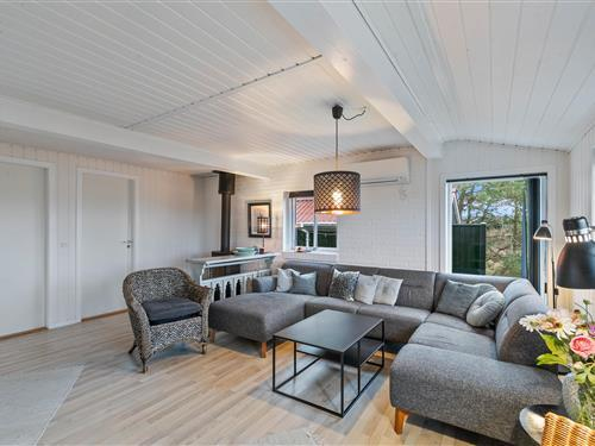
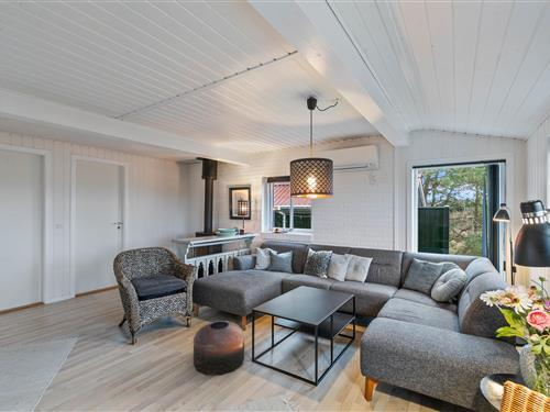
+ pouf [193,320,245,377]
